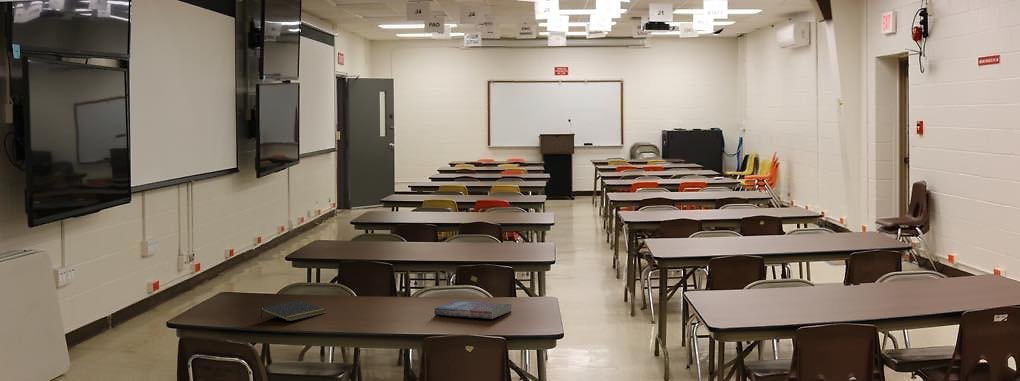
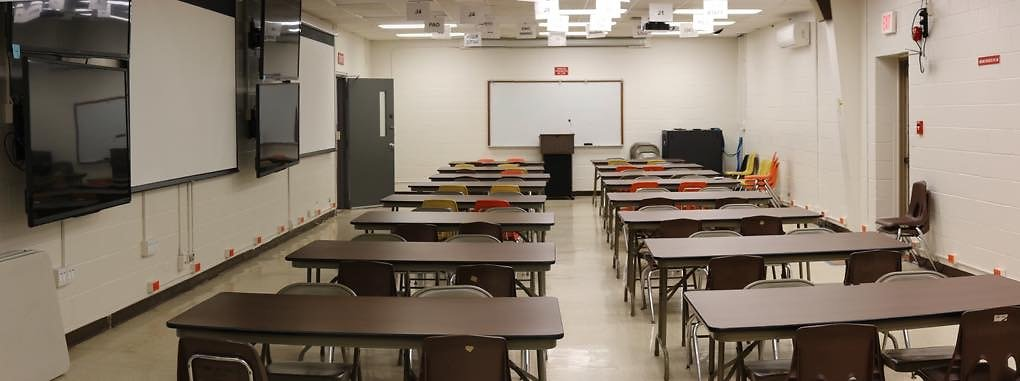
- book [434,300,512,320]
- notepad [260,299,328,322]
